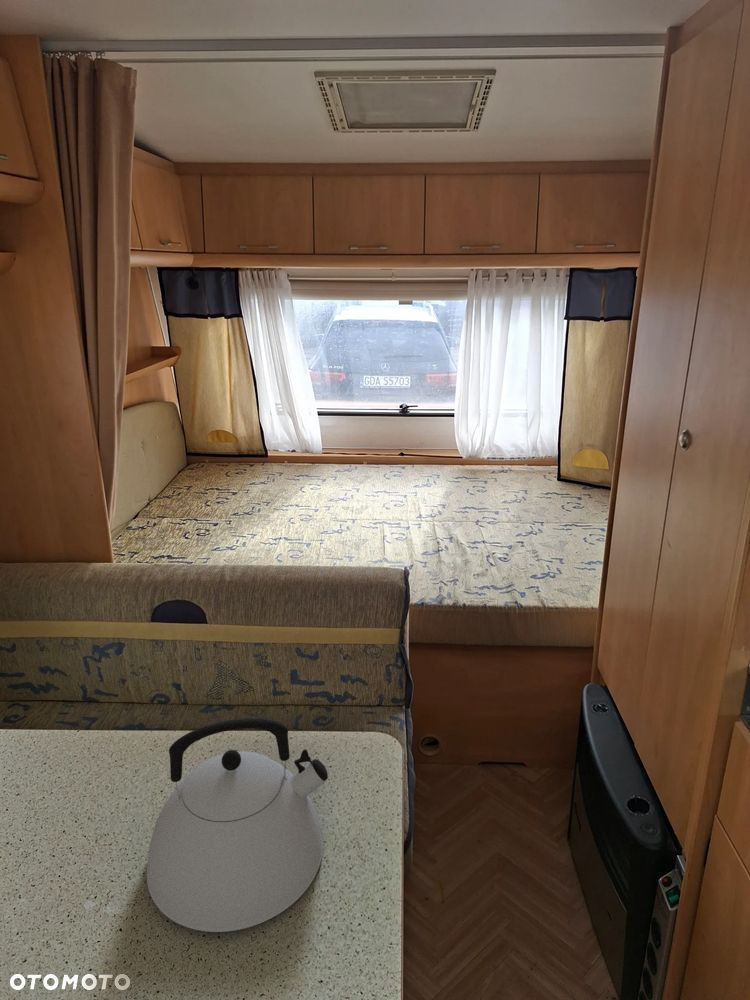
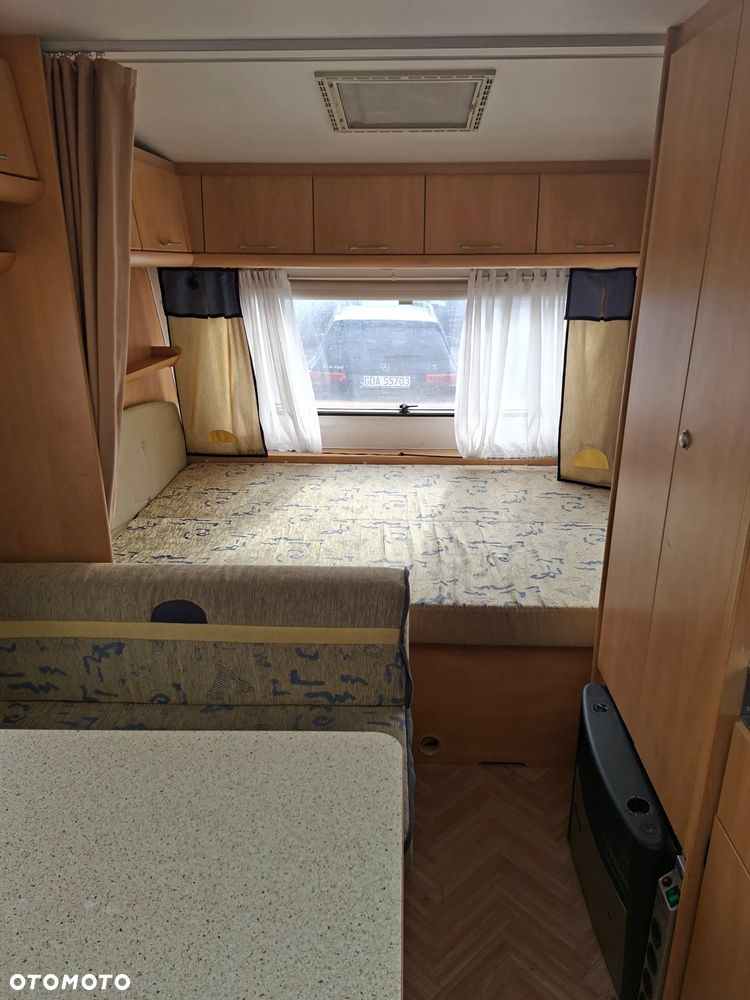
- kettle [146,717,329,933]
